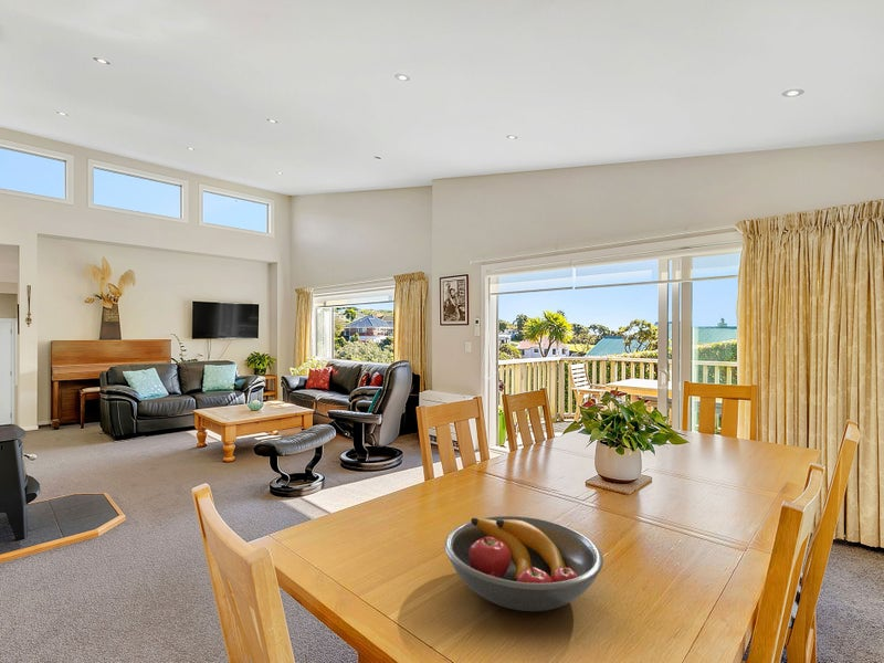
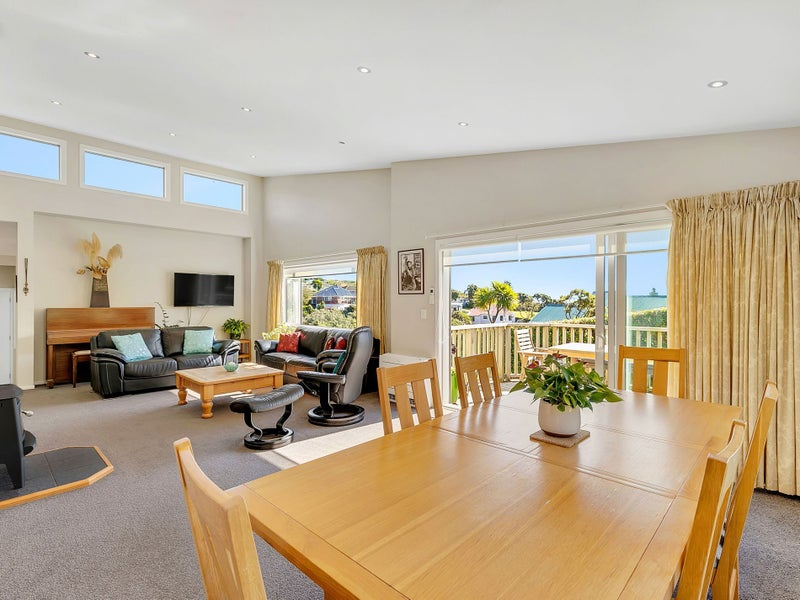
- fruit bowl [443,515,604,612]
